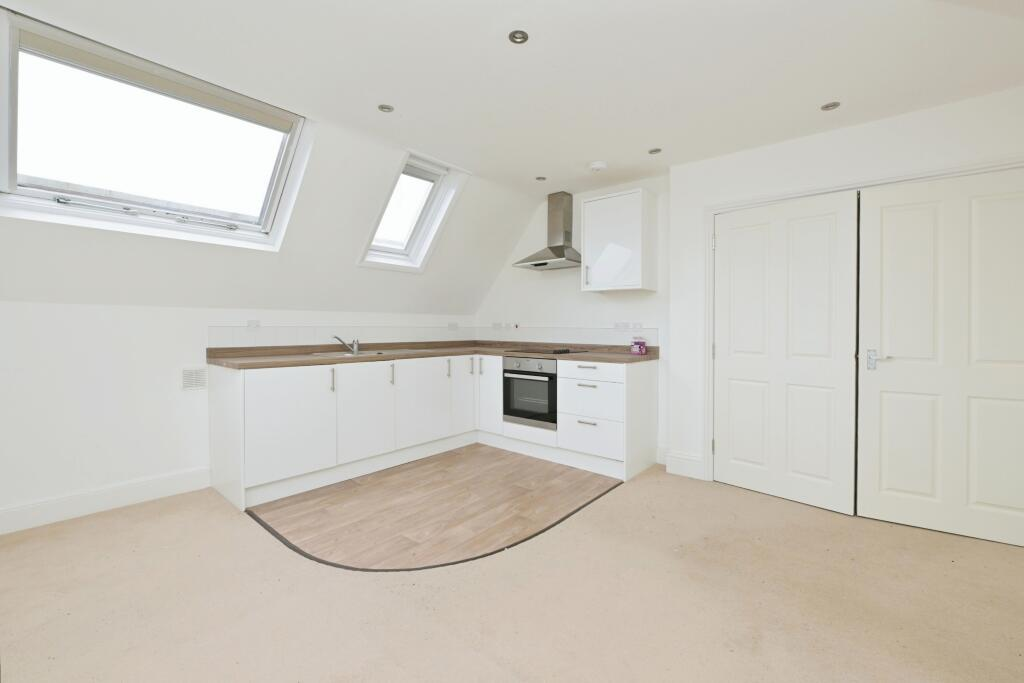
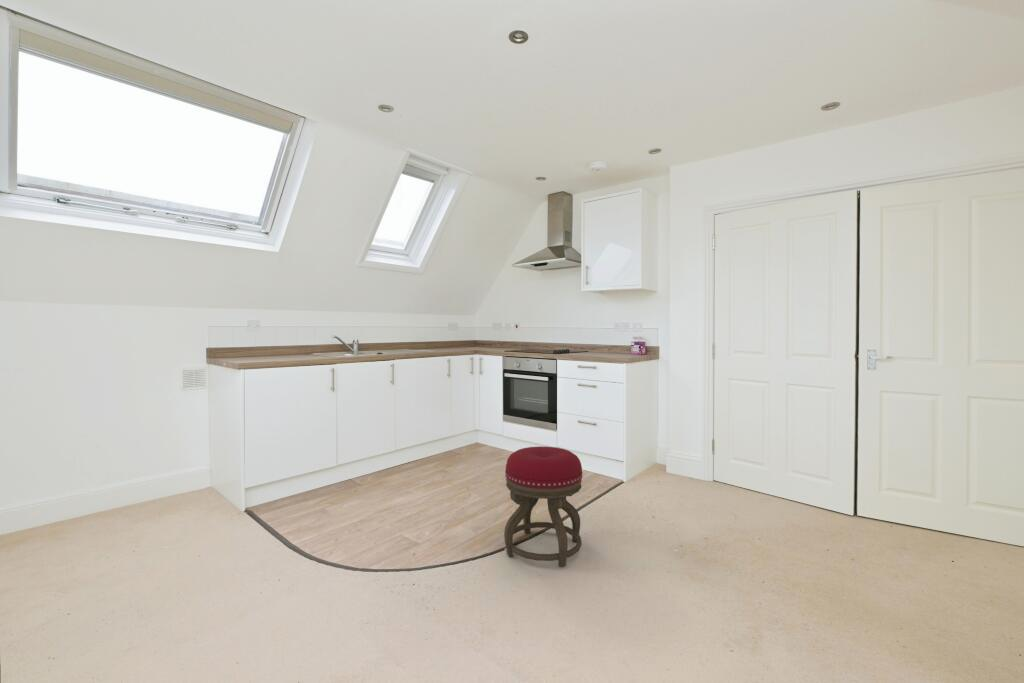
+ stool [503,446,583,568]
